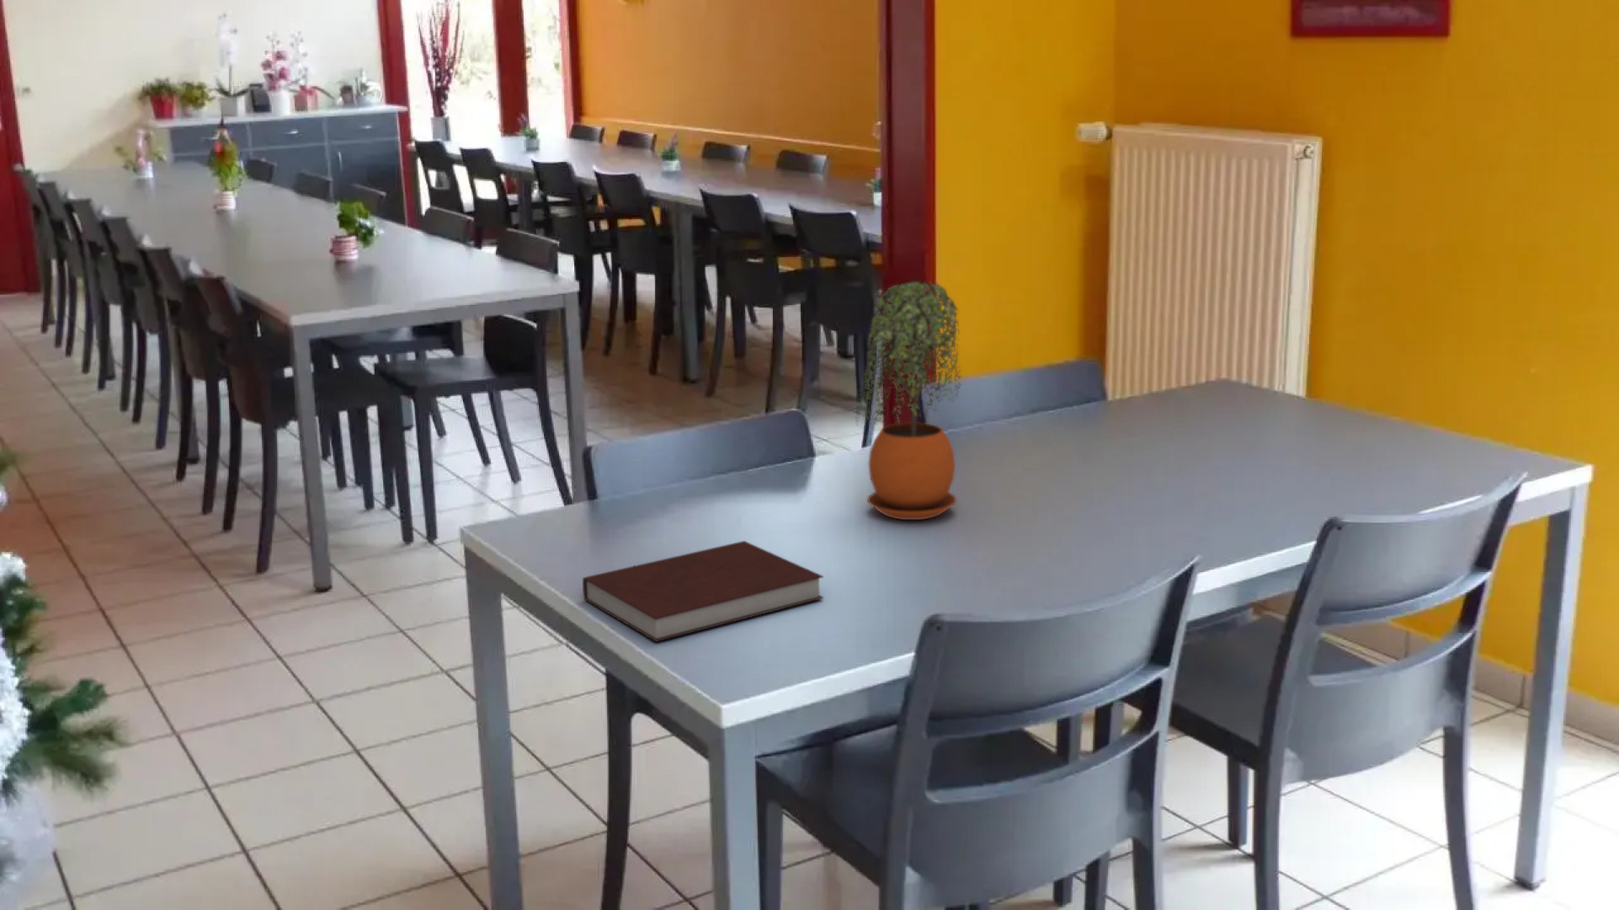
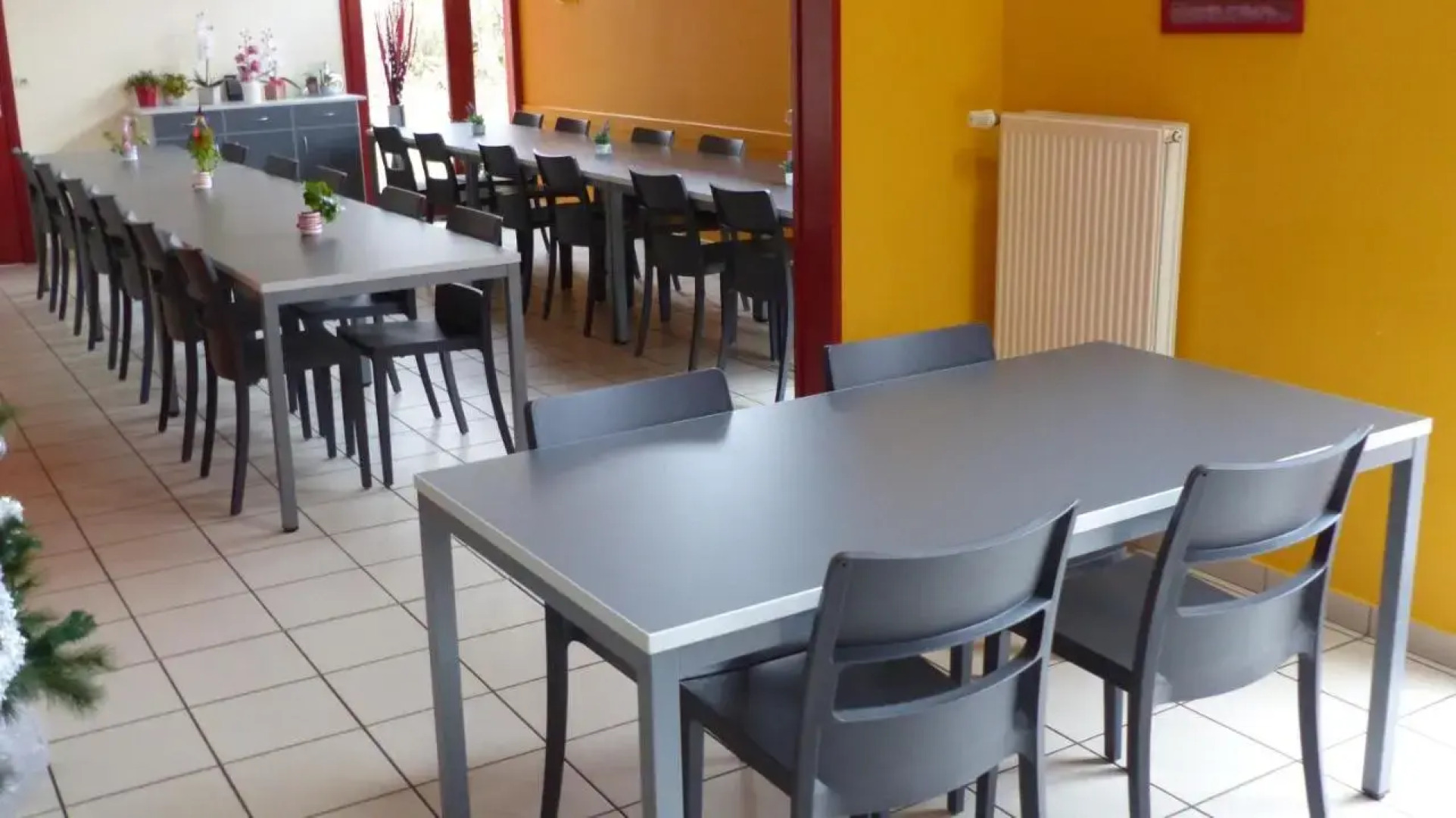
- potted plant [855,279,962,521]
- notebook [582,540,825,643]
